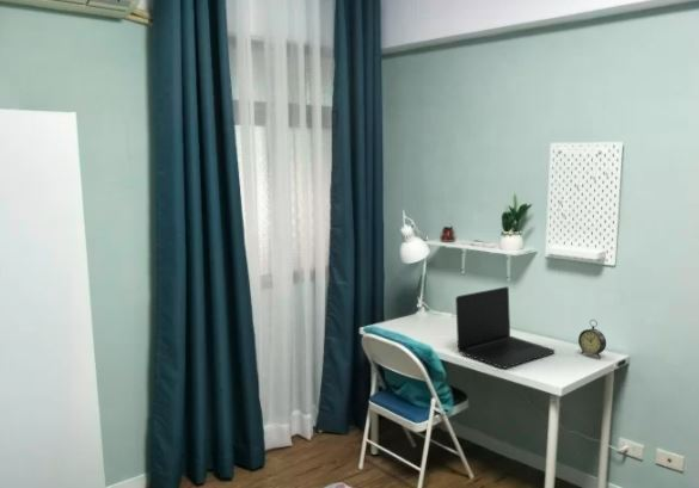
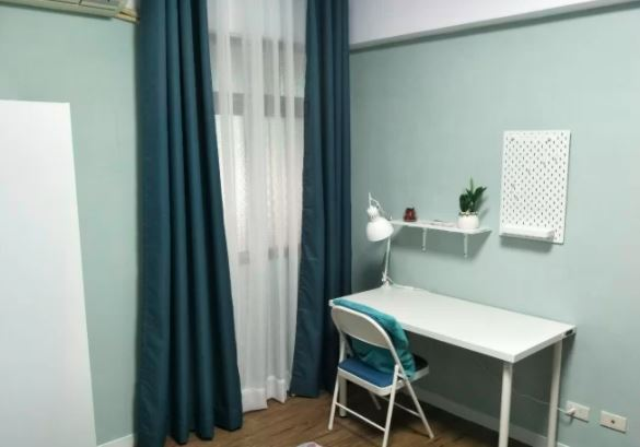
- alarm clock [577,319,607,360]
- laptop [454,285,556,369]
